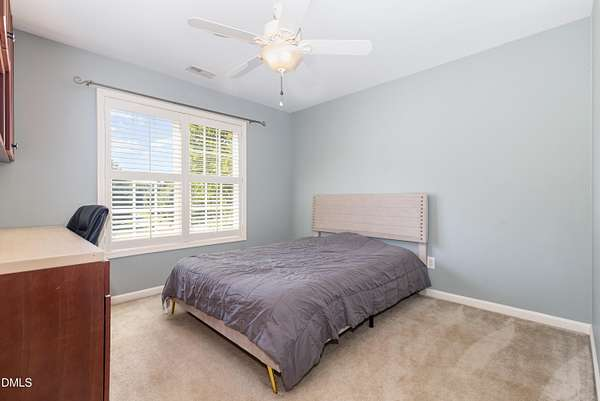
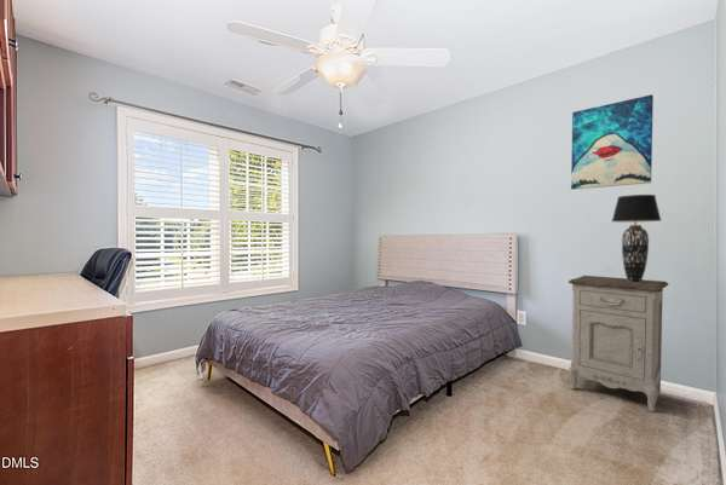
+ table lamp [611,194,662,283]
+ nightstand [567,275,669,412]
+ wall art [570,93,655,191]
